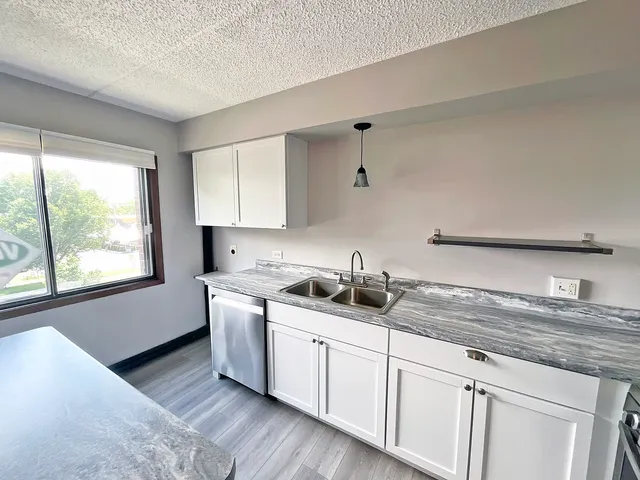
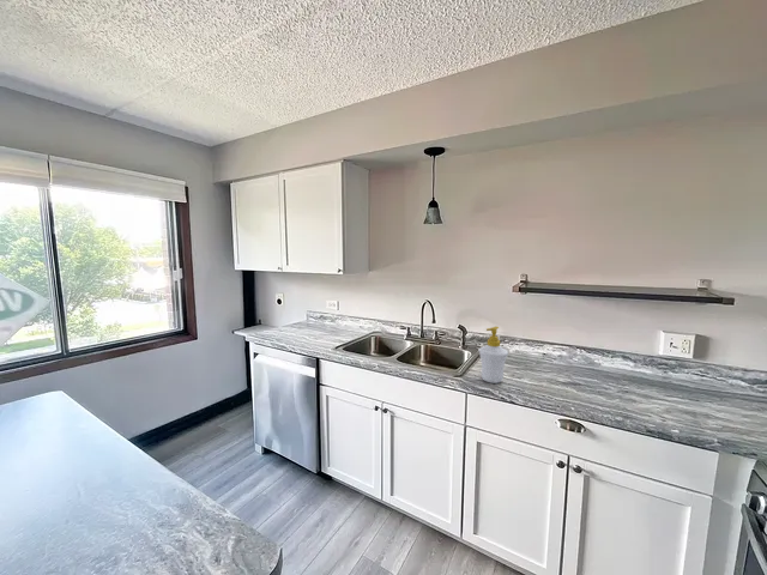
+ soap bottle [478,326,509,385]
